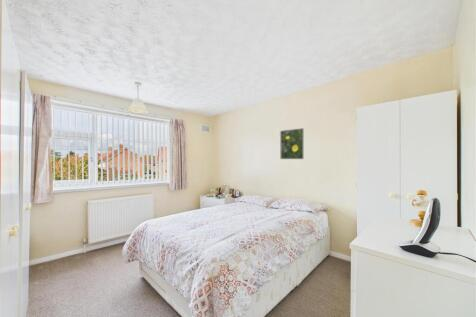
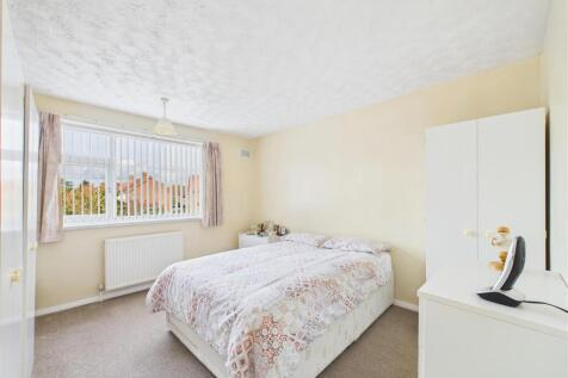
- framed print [279,127,304,160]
